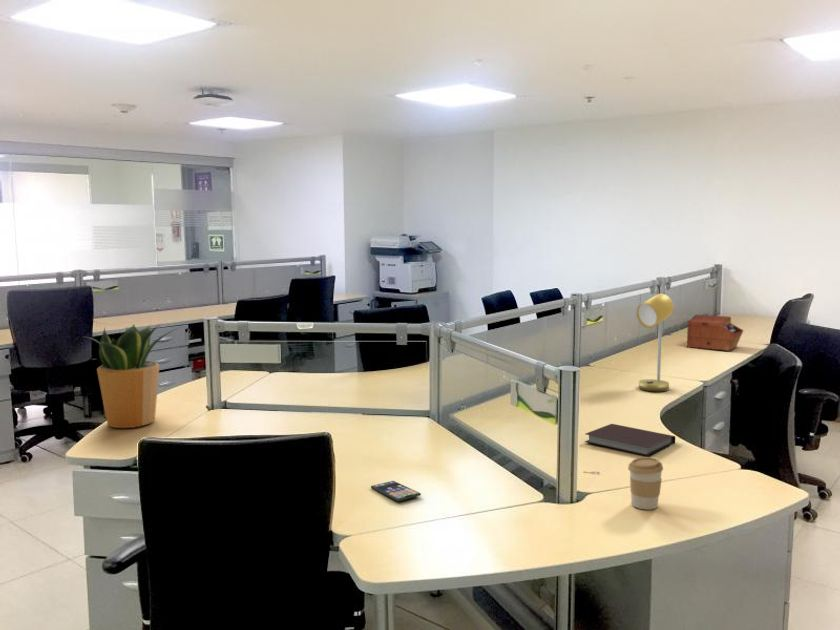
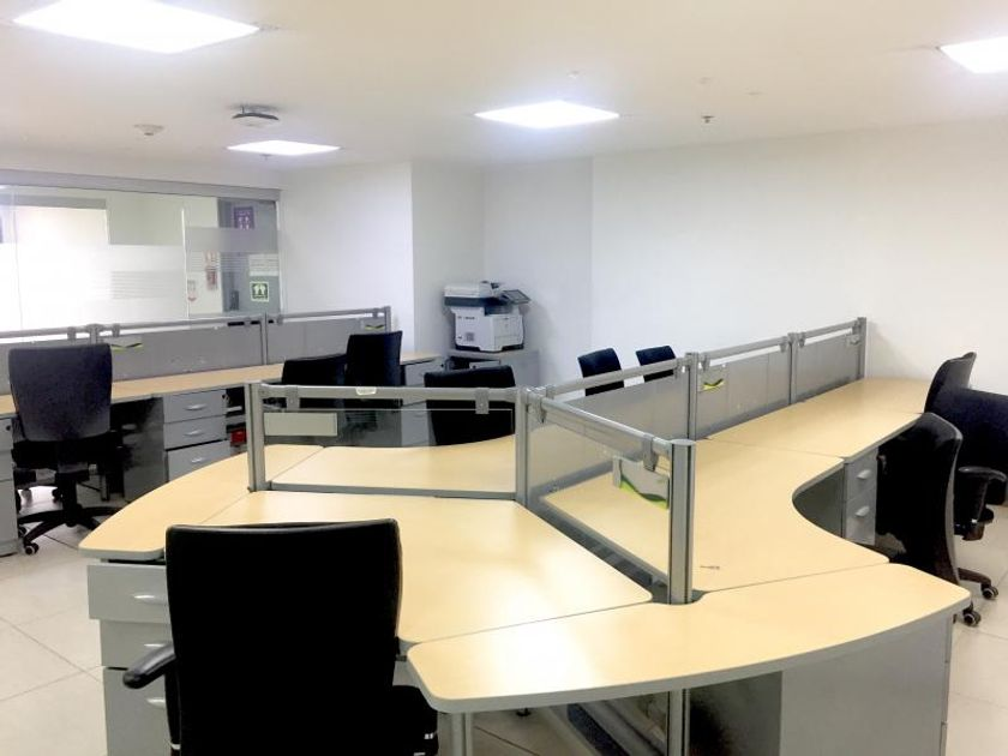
- coffee cup [627,456,664,511]
- potted plant [84,323,179,429]
- sewing box [686,314,745,352]
- notebook [584,423,676,457]
- smartphone [370,480,422,502]
- desk lamp [636,293,675,392]
